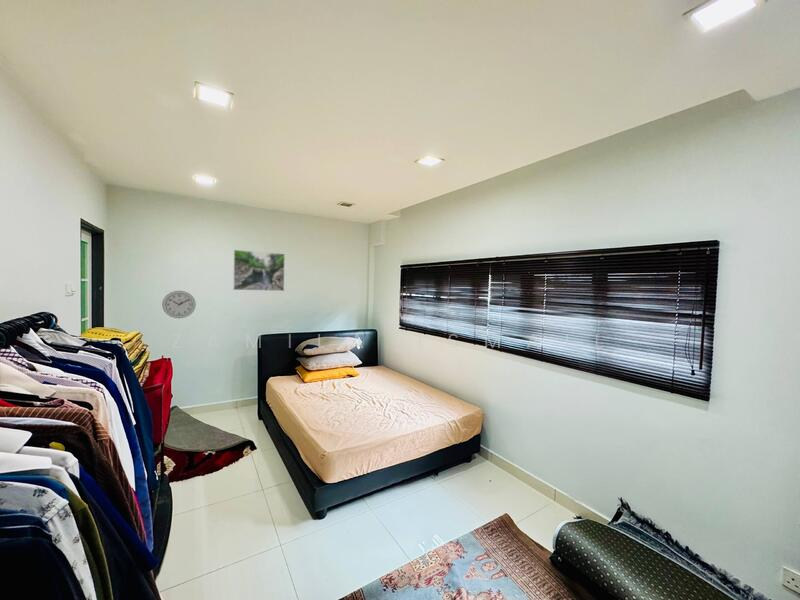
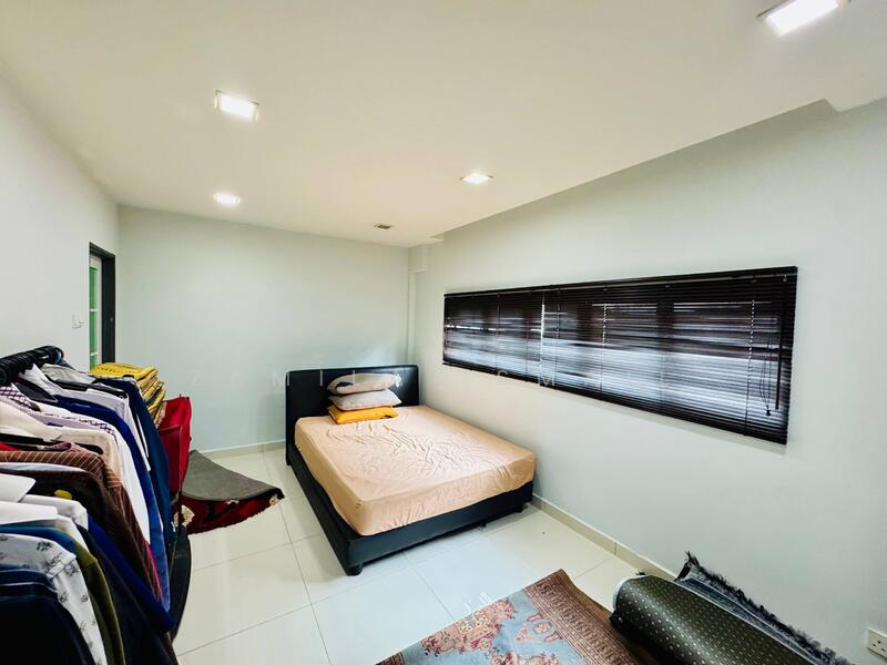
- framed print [232,249,286,292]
- wall clock [161,290,197,319]
